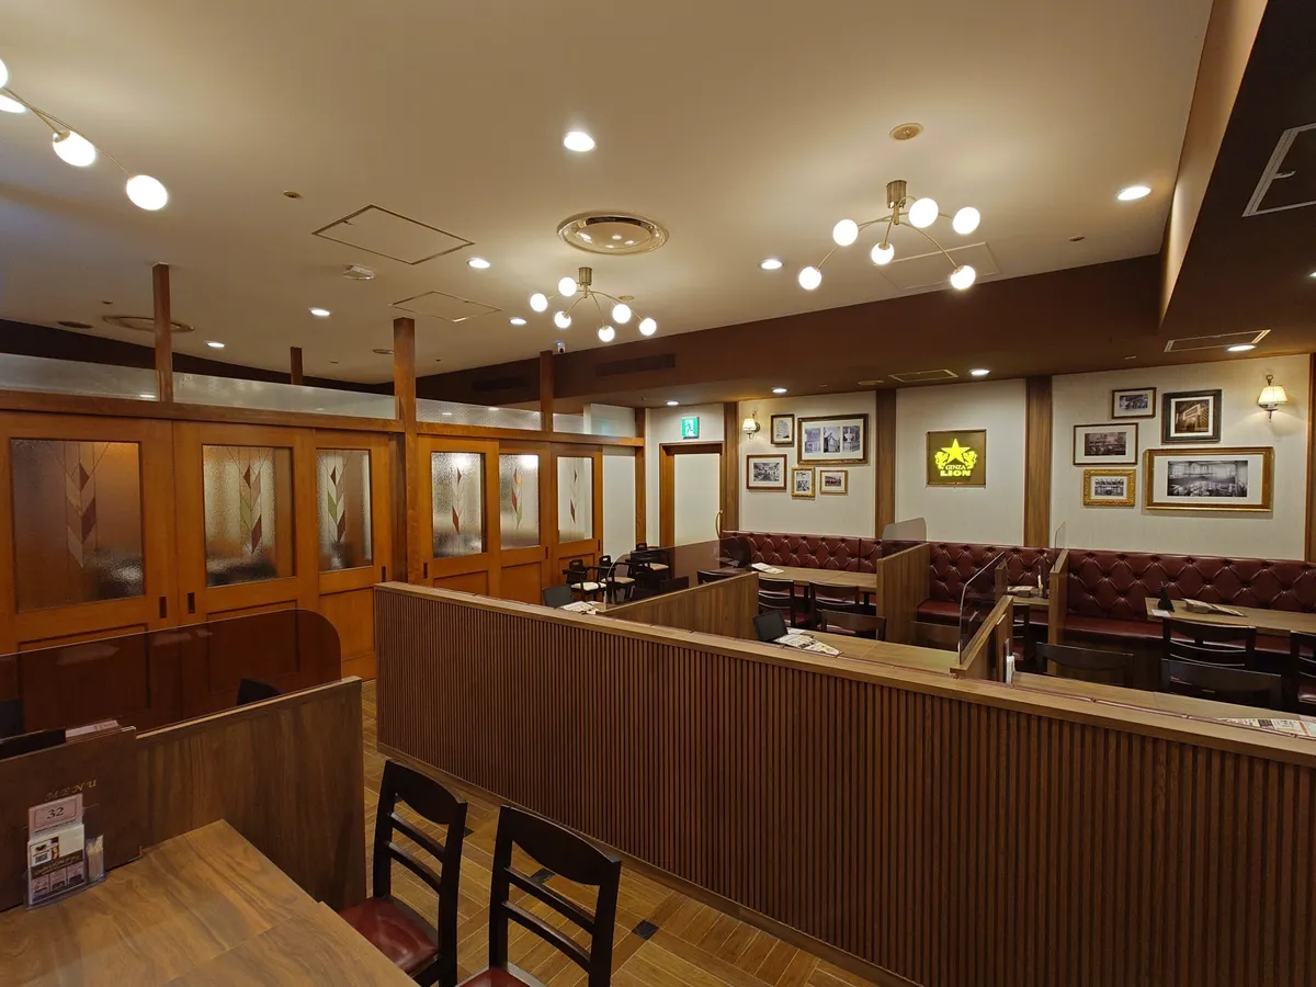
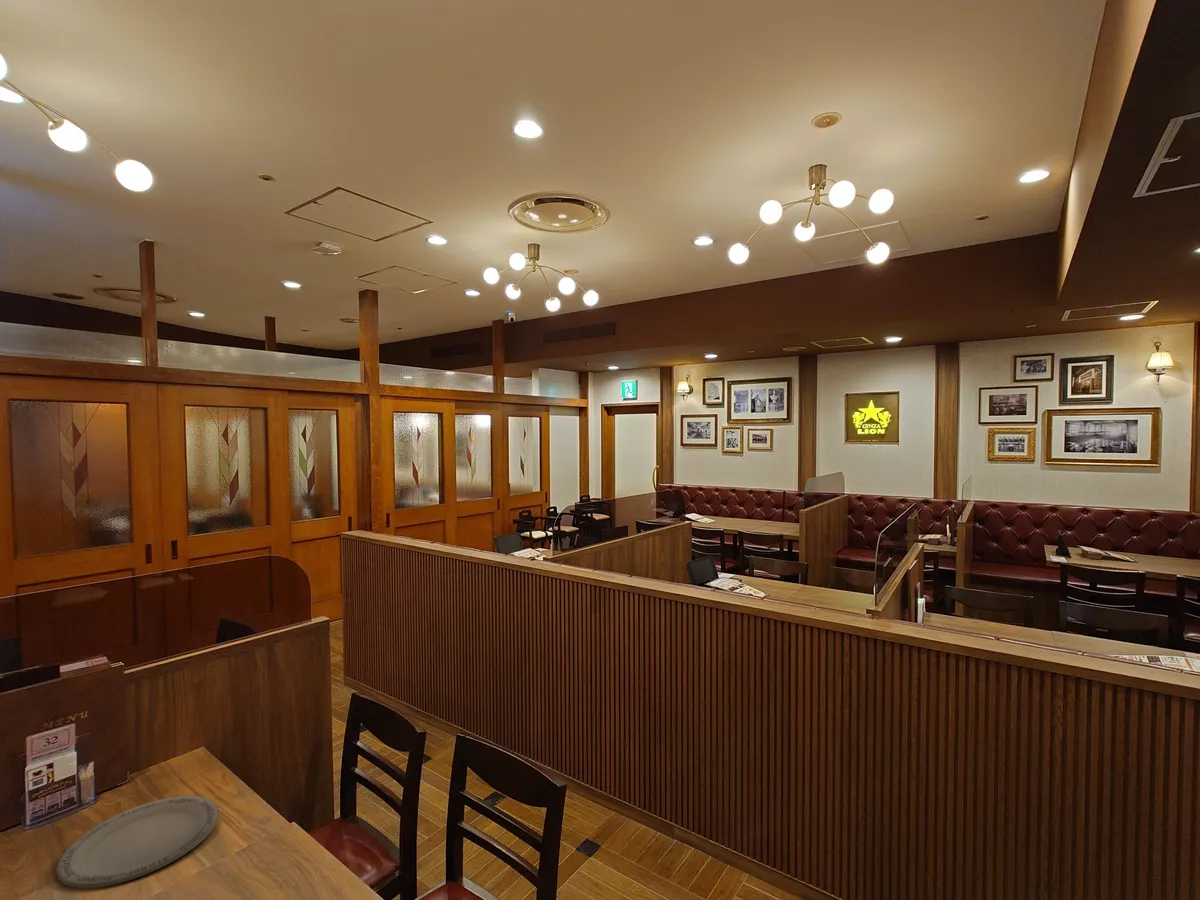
+ plate [55,795,220,889]
